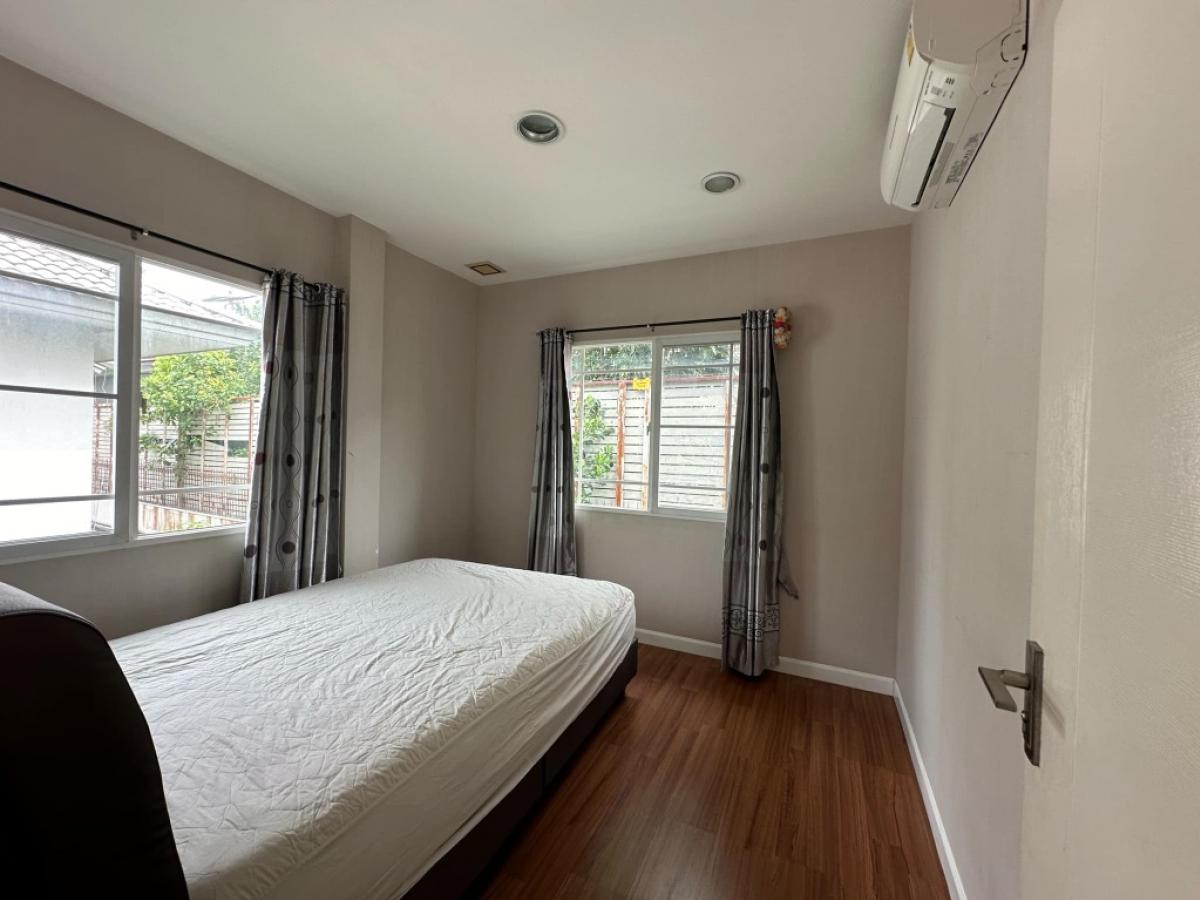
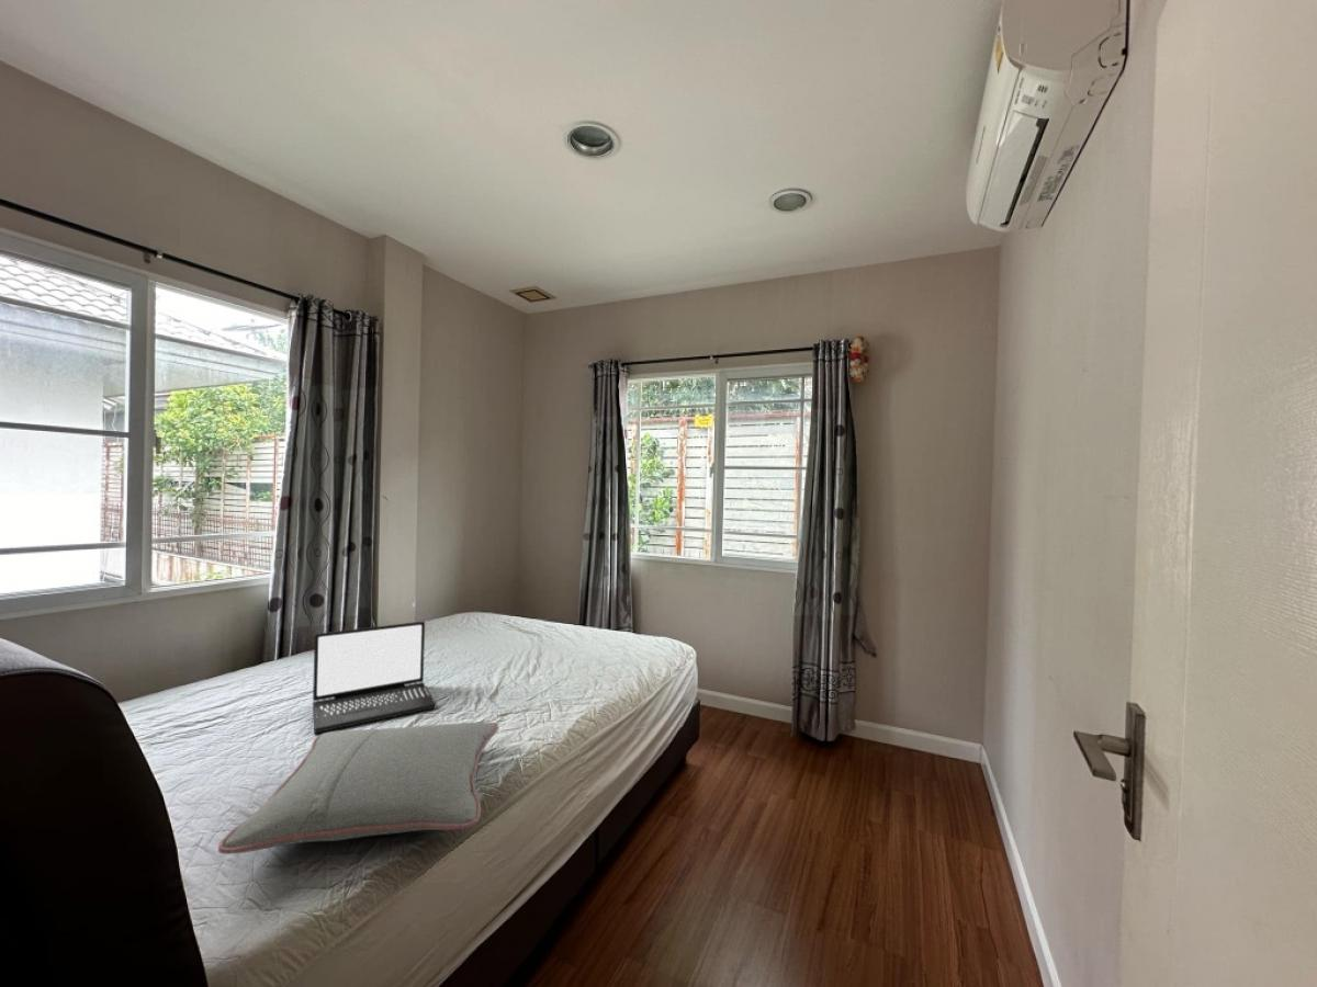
+ pillow [217,722,499,855]
+ laptop [312,621,438,735]
